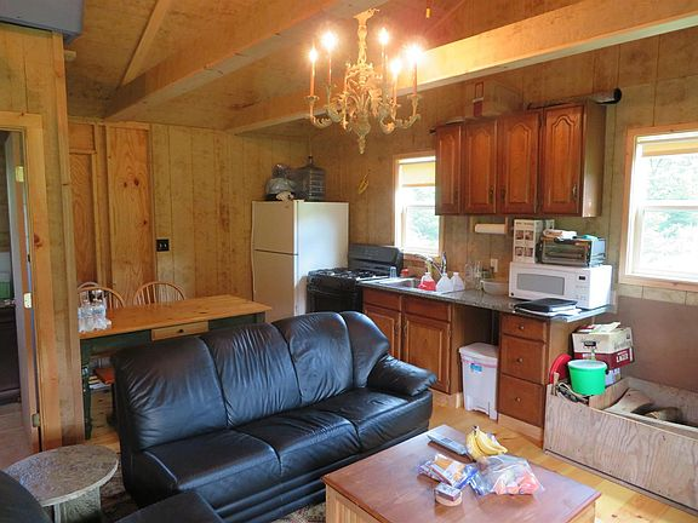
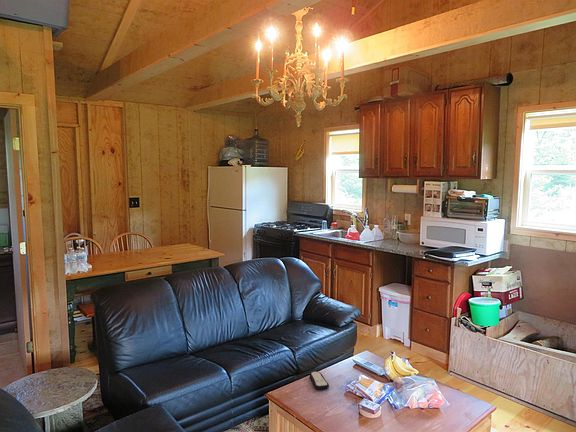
+ remote control [309,371,330,391]
